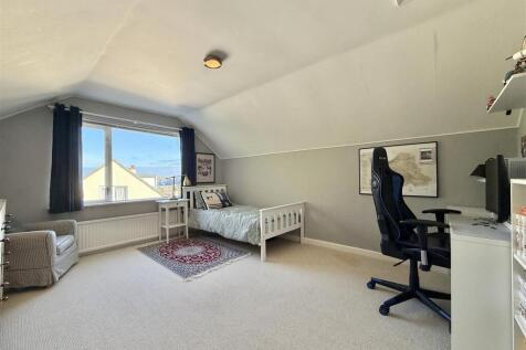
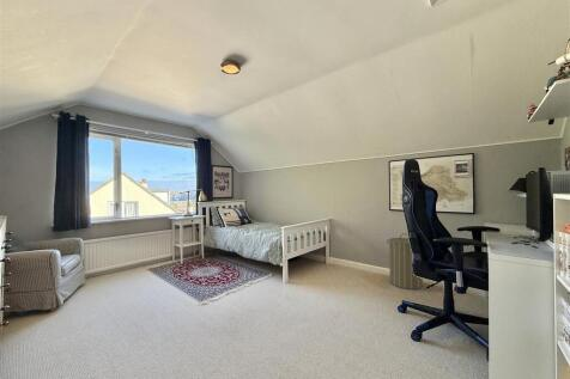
+ laundry hamper [386,232,424,291]
